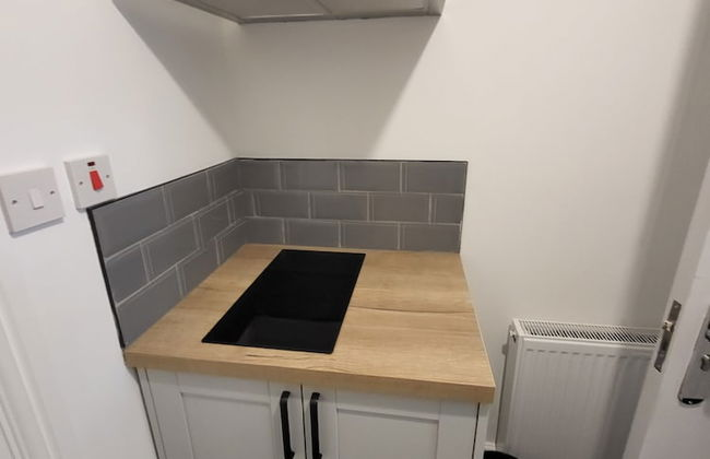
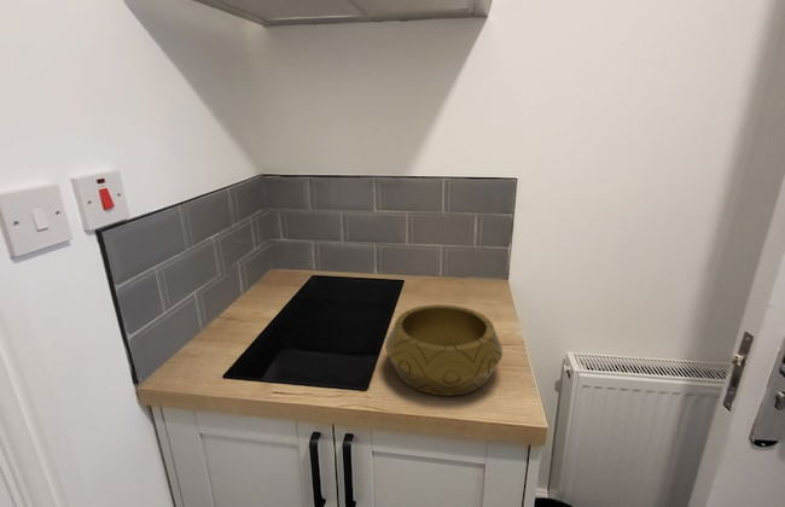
+ decorative bowl [384,303,504,397]
